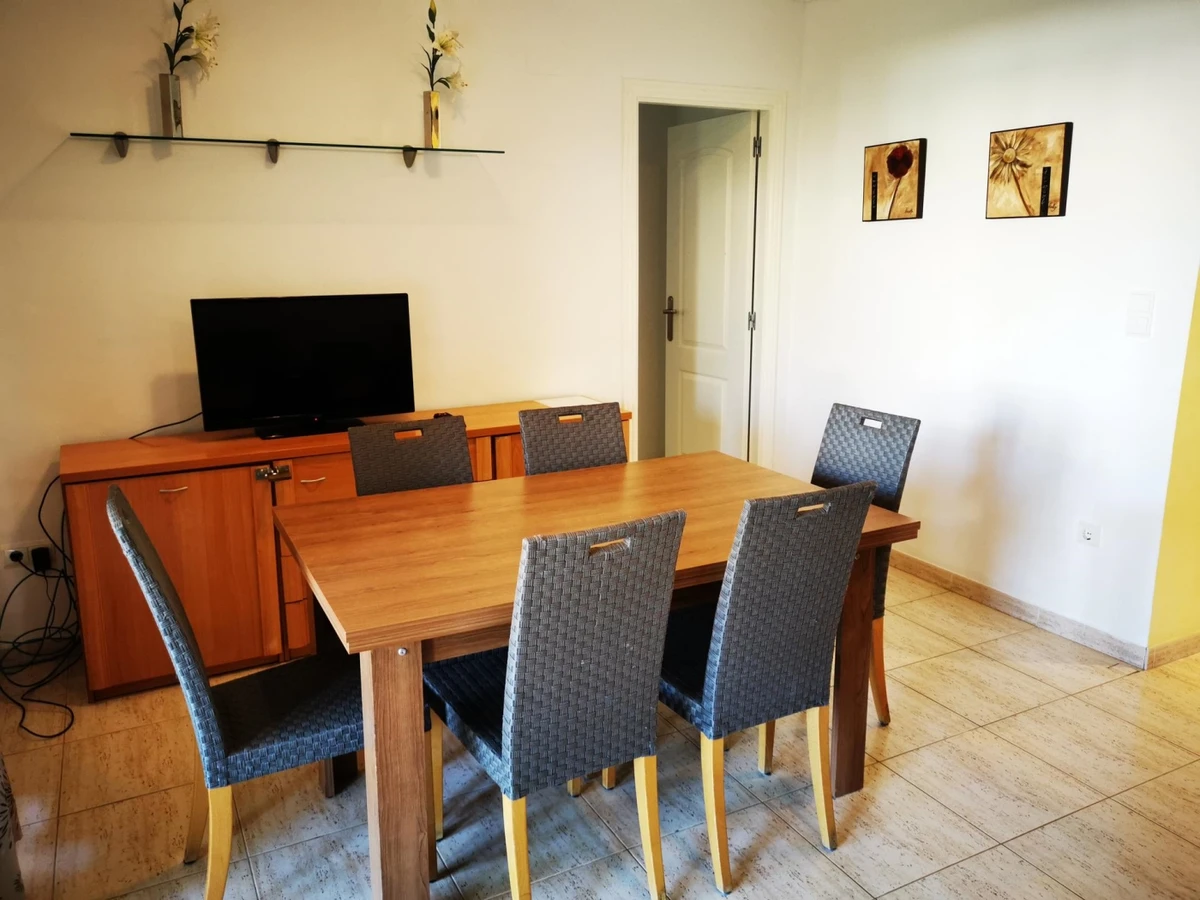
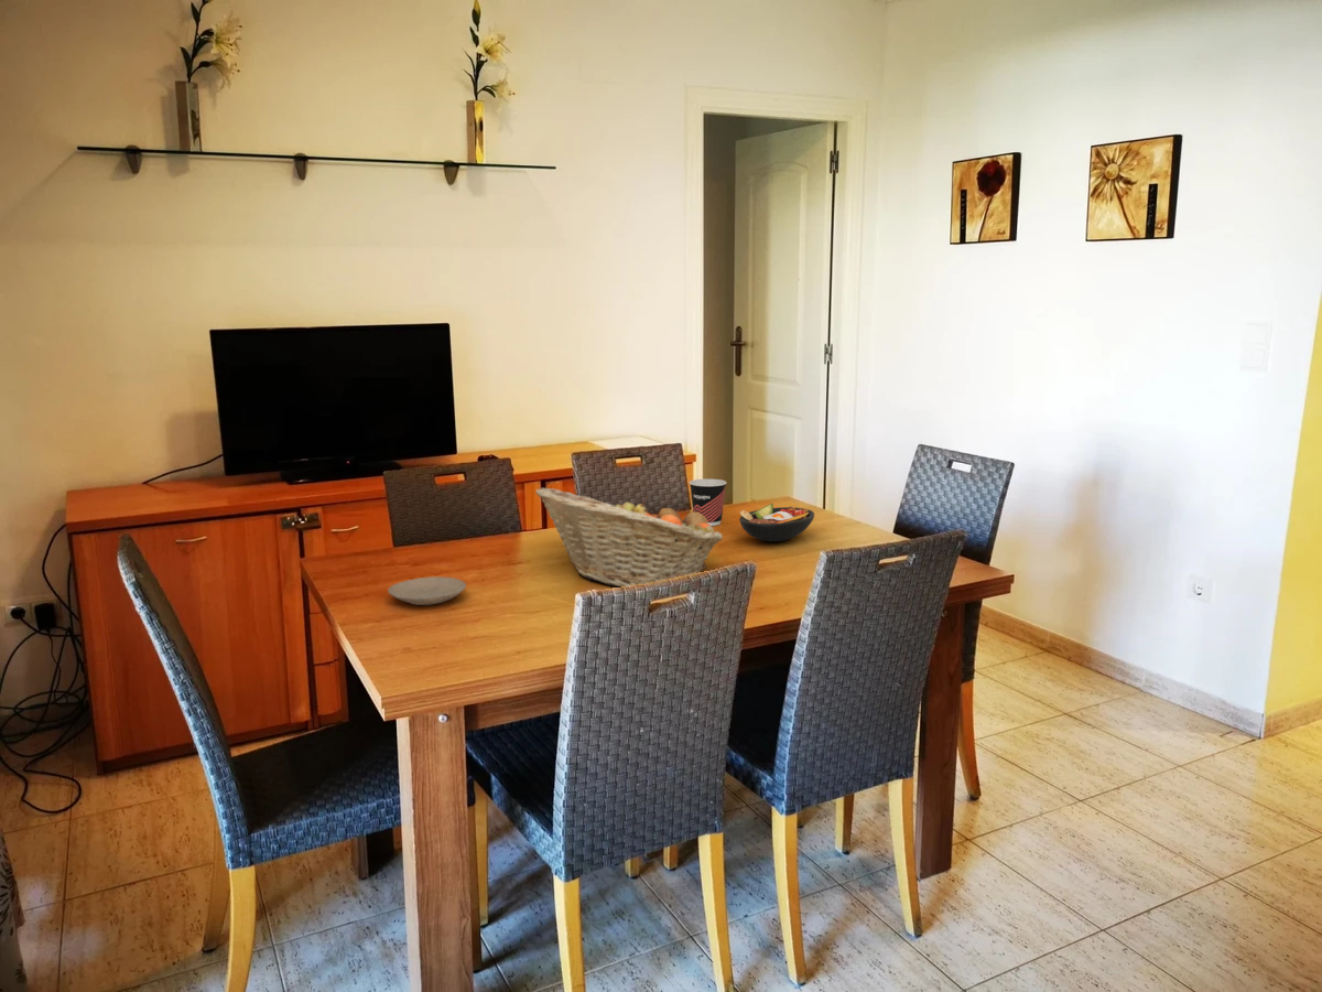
+ cup [689,478,727,527]
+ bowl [738,503,815,542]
+ plate [387,575,467,606]
+ fruit basket [535,487,724,589]
